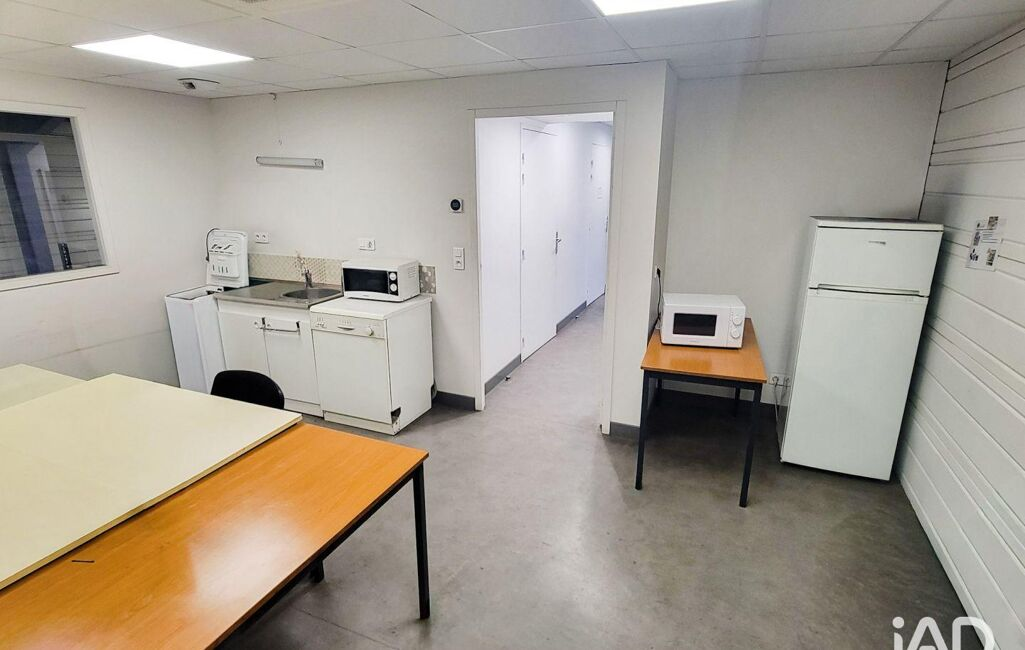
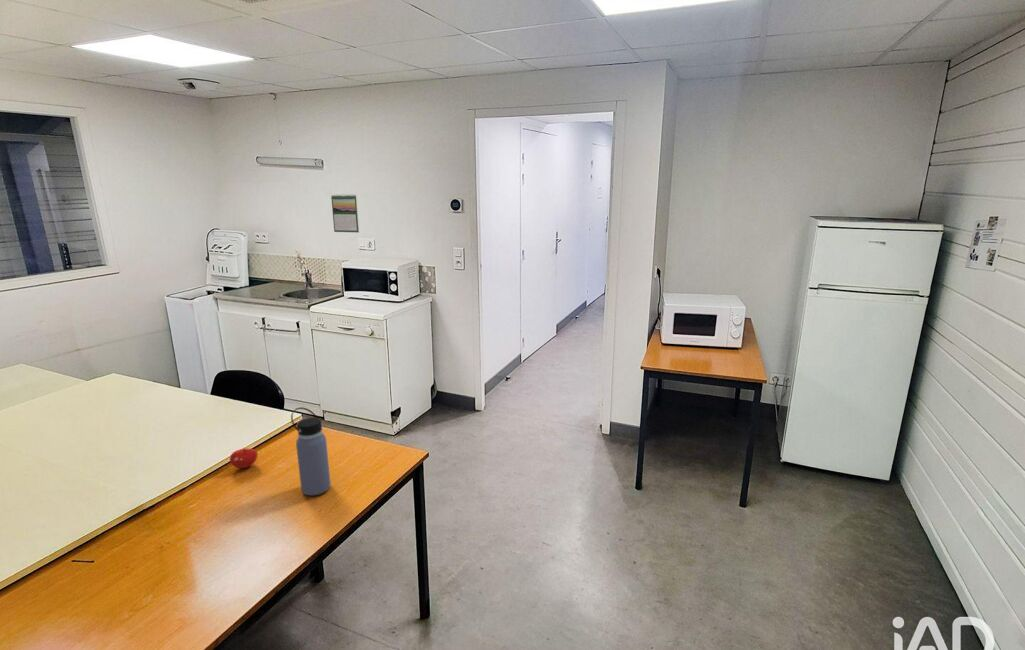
+ water bottle [290,406,332,496]
+ fruit [229,448,259,469]
+ calendar [330,194,360,234]
